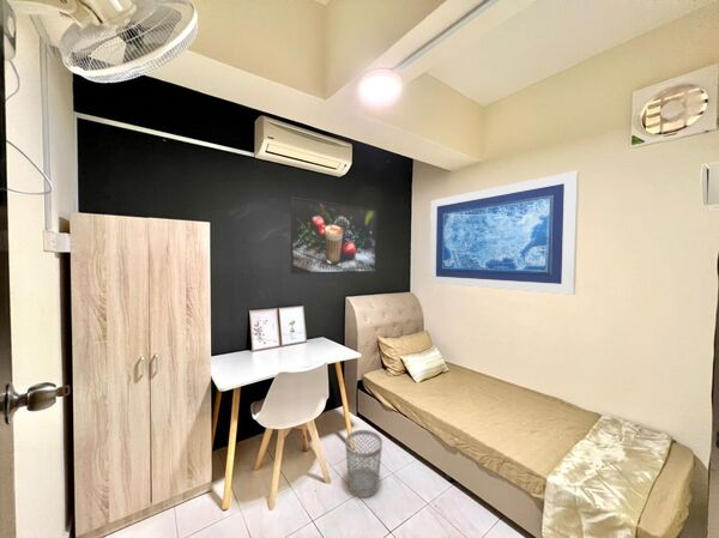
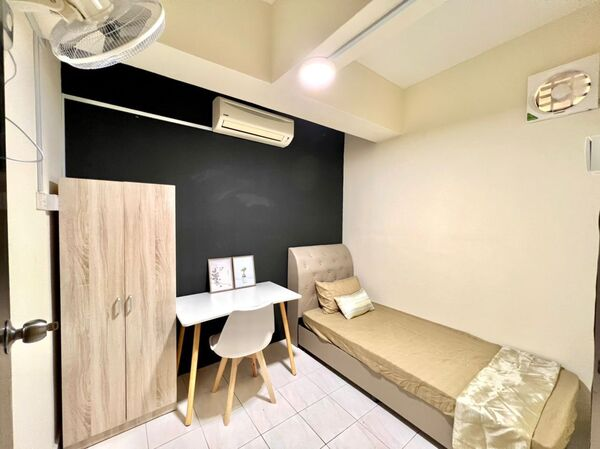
- wastebasket [344,429,383,498]
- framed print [290,195,379,276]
- wall art [429,170,580,296]
